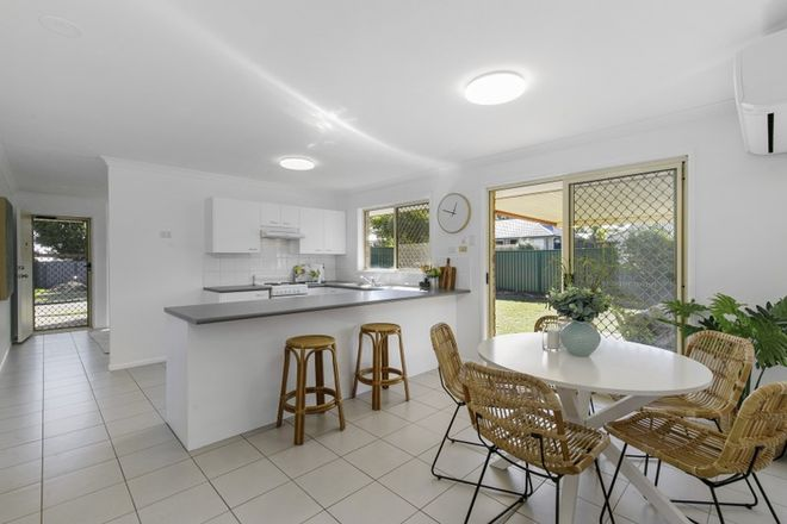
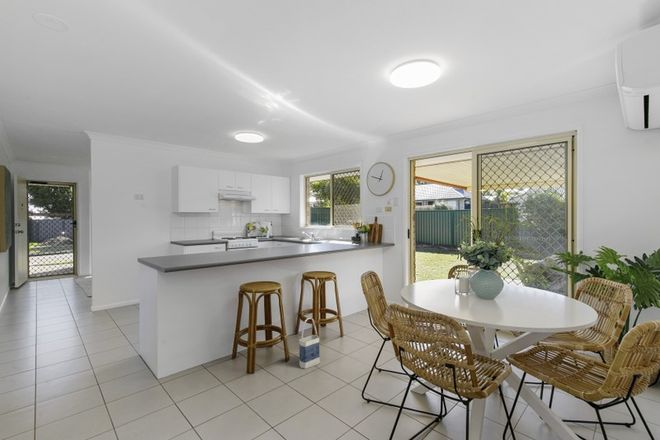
+ bag [298,317,321,370]
